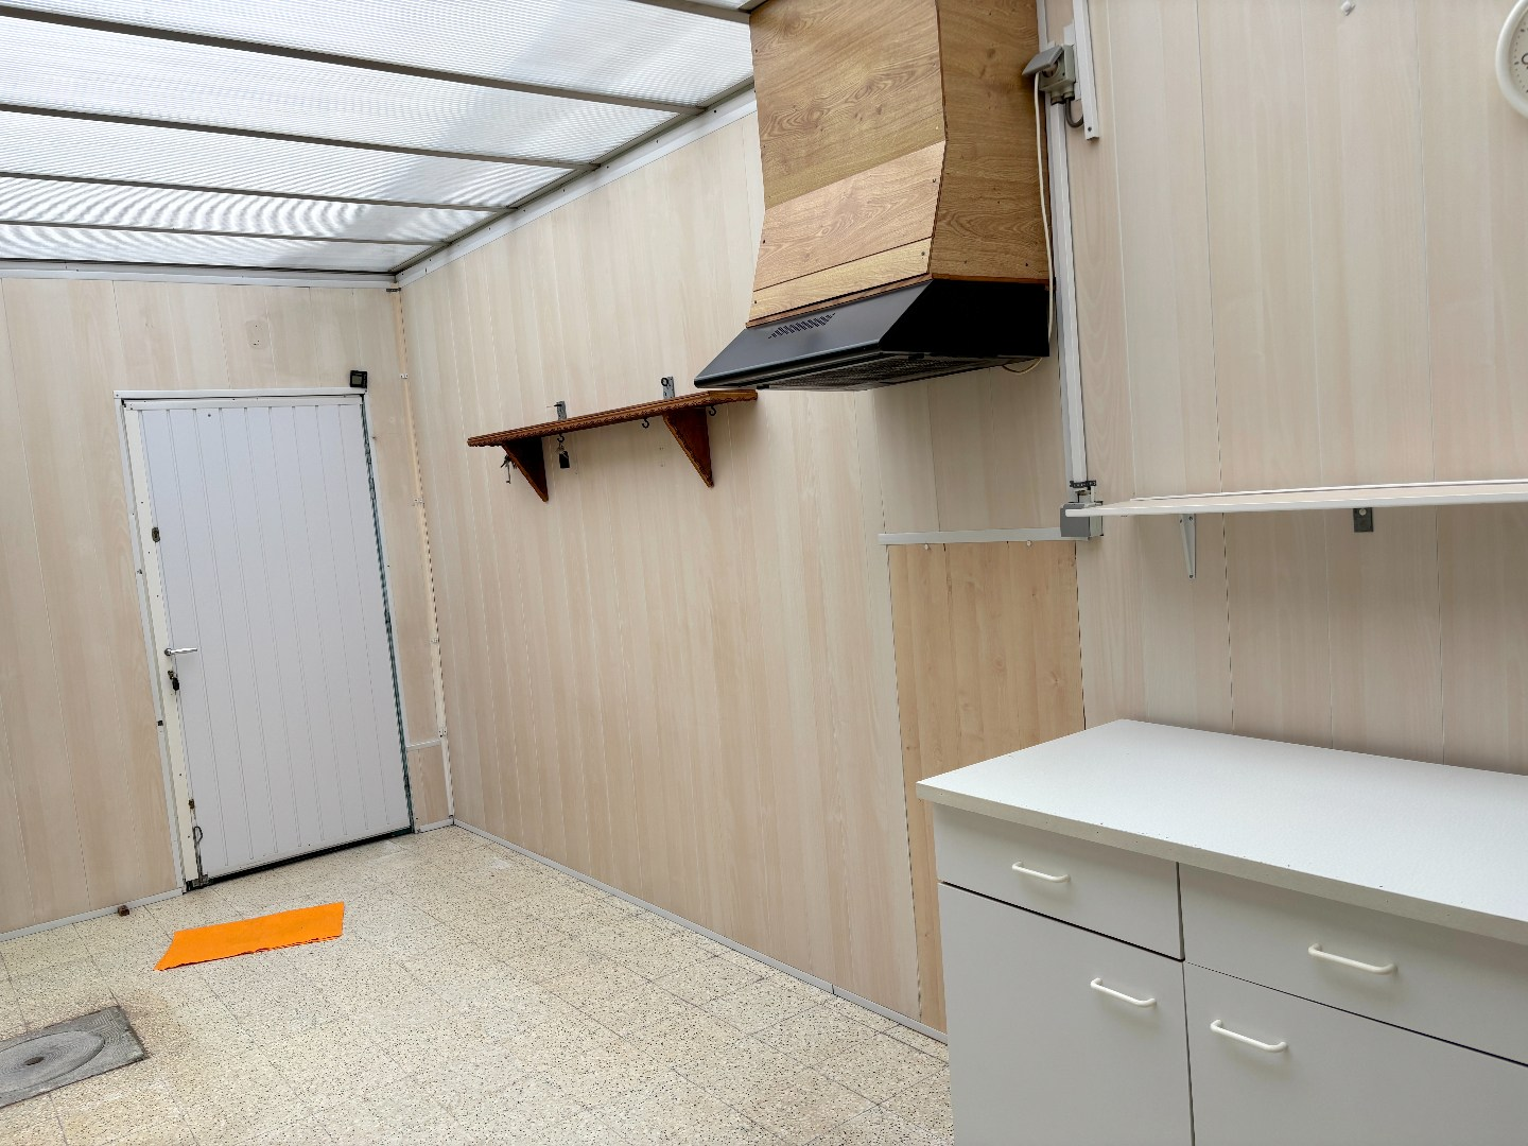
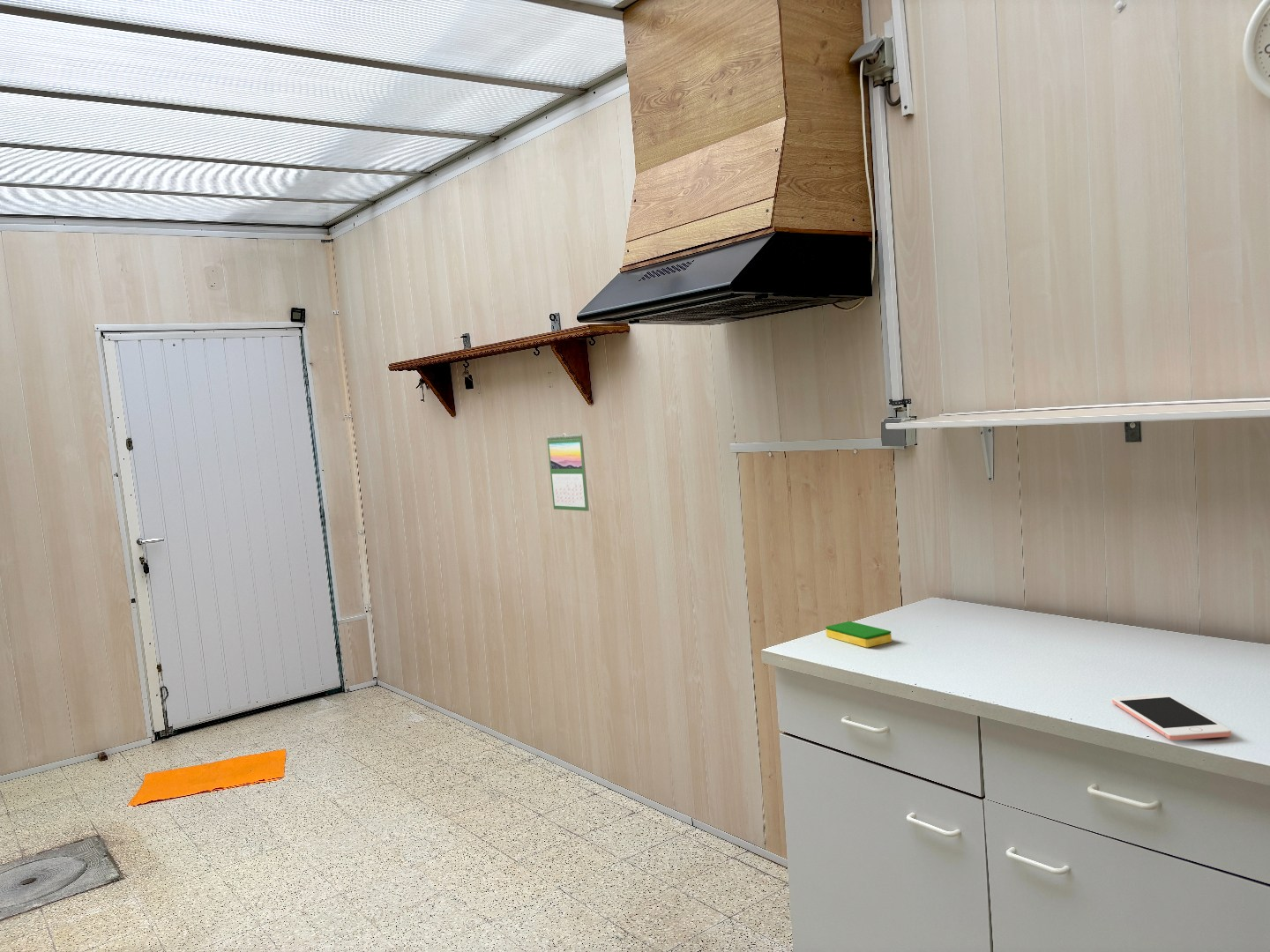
+ dish sponge [825,621,893,649]
+ cell phone [1111,693,1232,741]
+ calendar [547,433,590,512]
